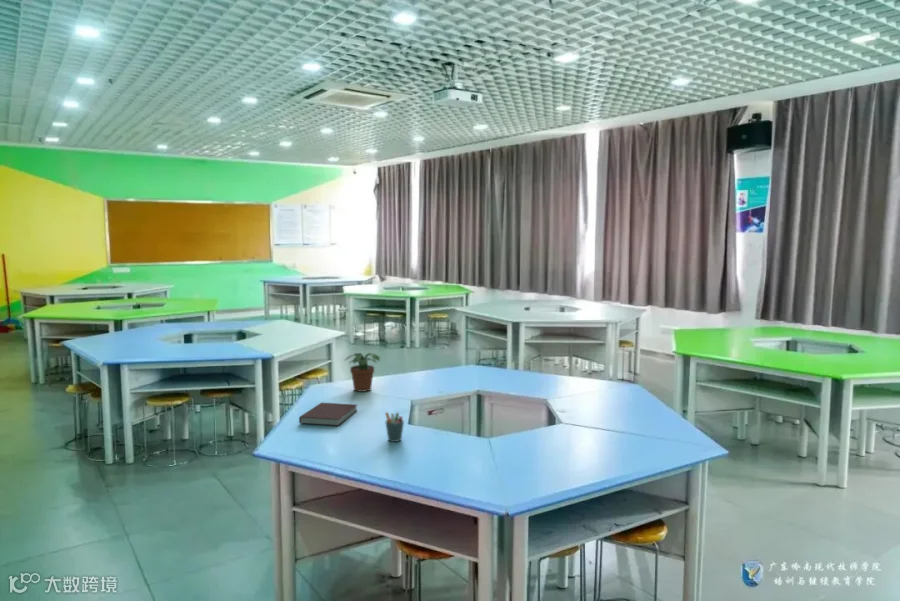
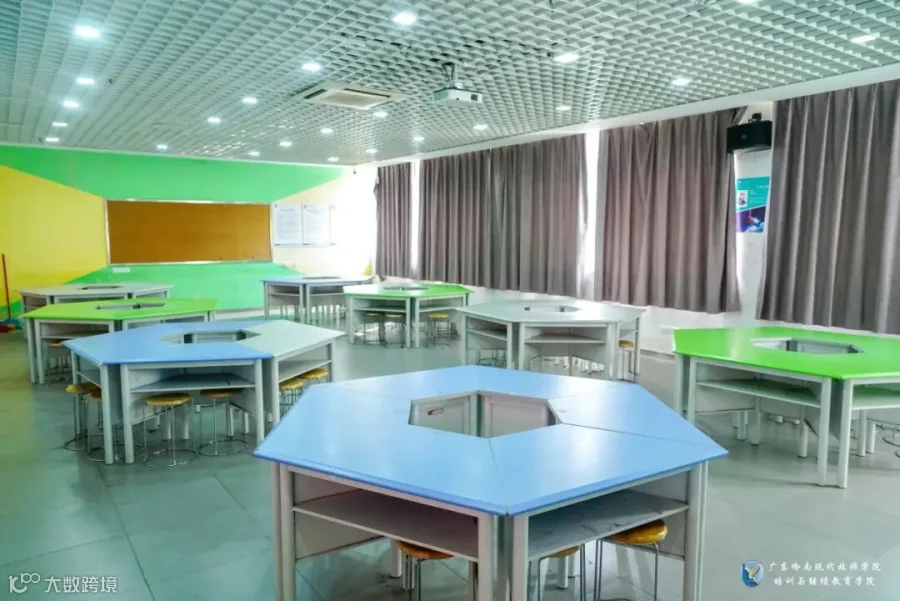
- potted plant [343,352,381,393]
- pen holder [384,411,405,443]
- notebook [298,402,359,427]
